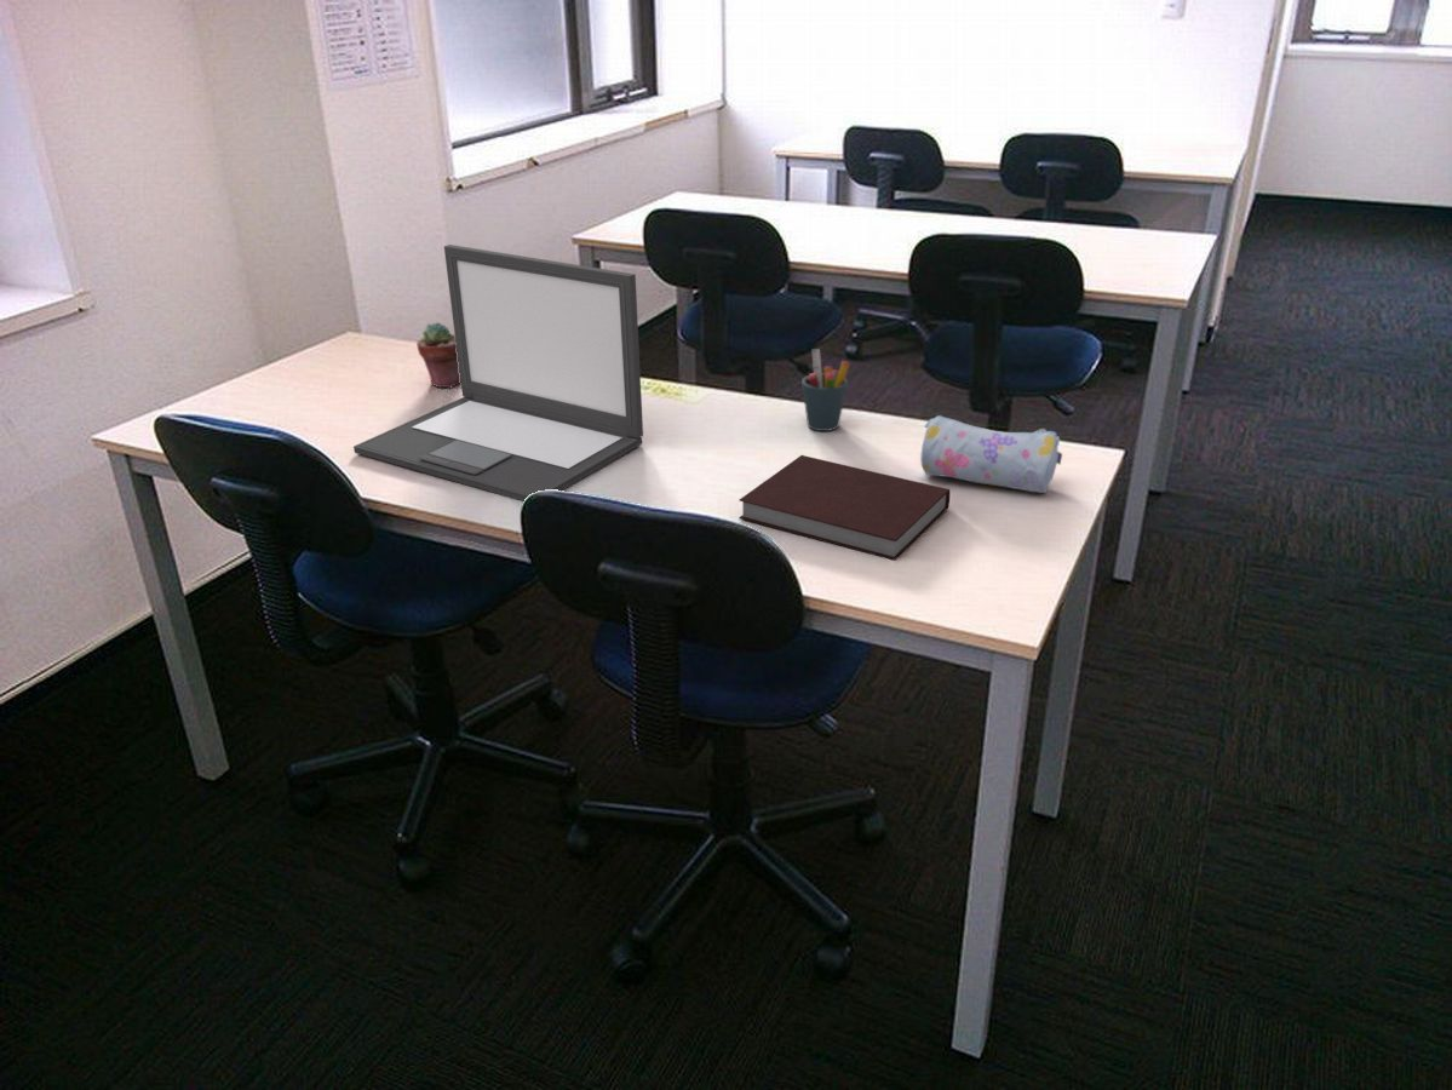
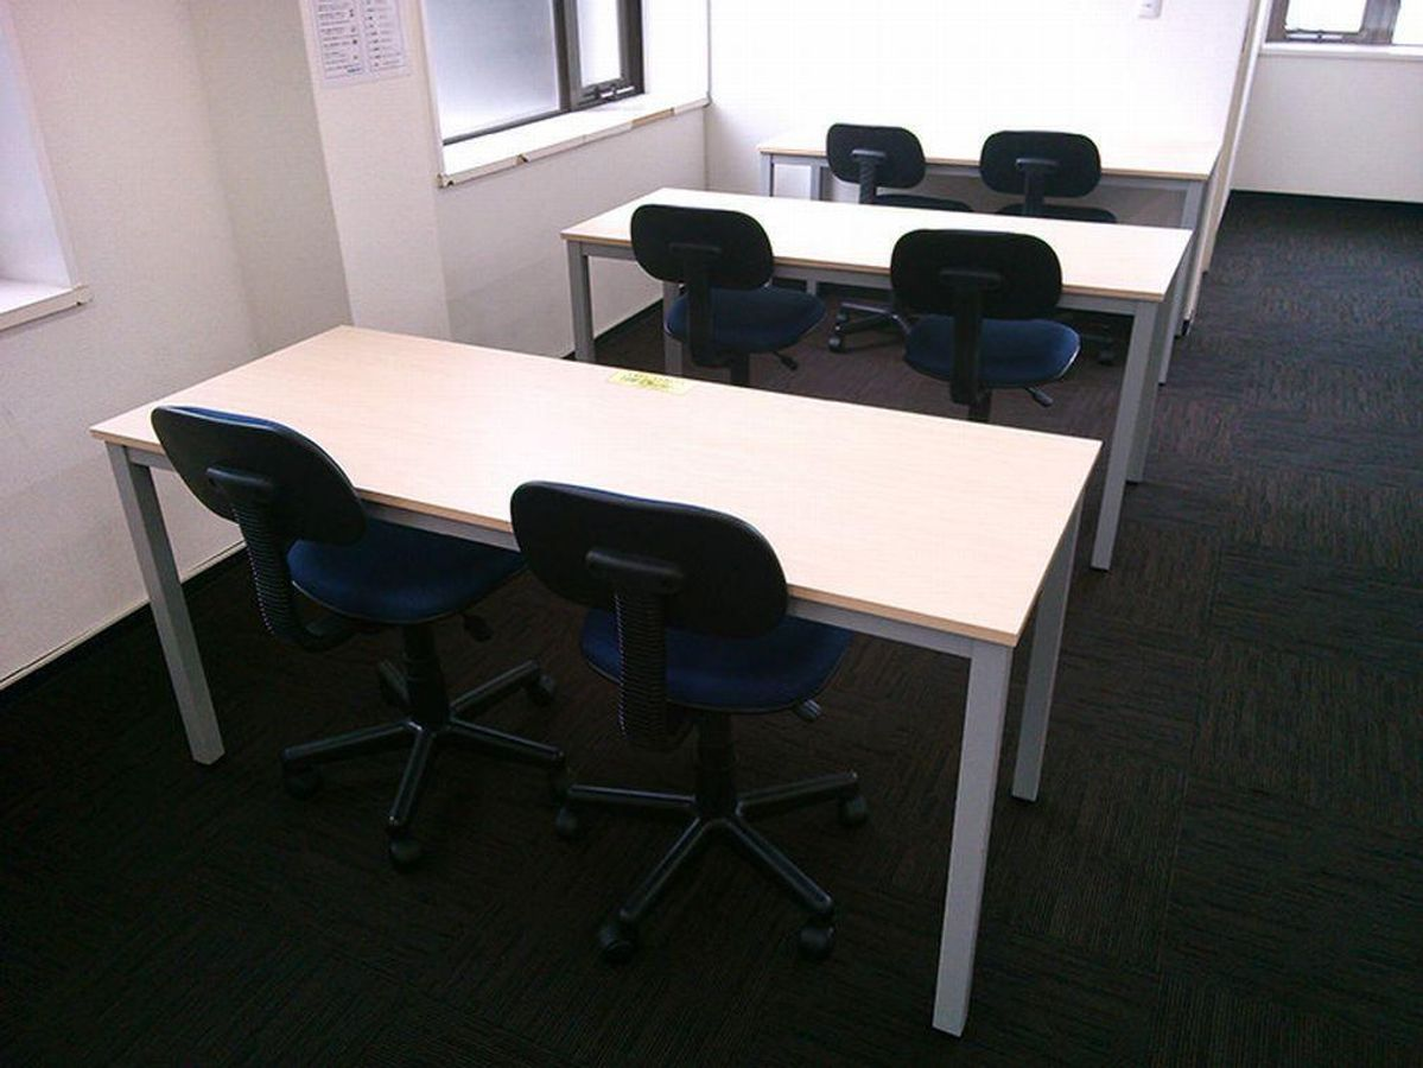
- pencil case [919,414,1063,494]
- potted succulent [415,321,461,389]
- pen holder [800,348,851,432]
- notebook [738,454,952,561]
- laptop [352,243,644,503]
